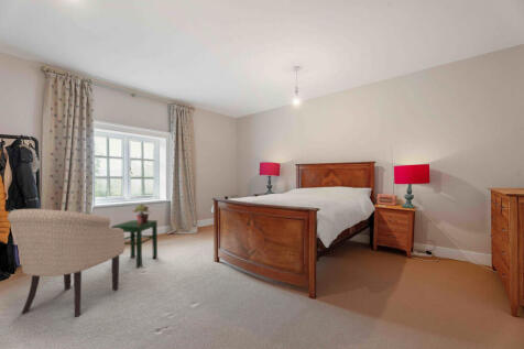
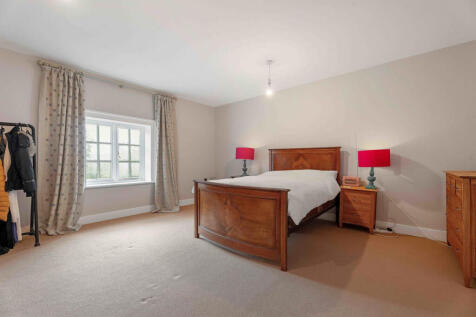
- chair [7,208,125,318]
- potted plant [131,203,151,223]
- stool [110,219,159,269]
